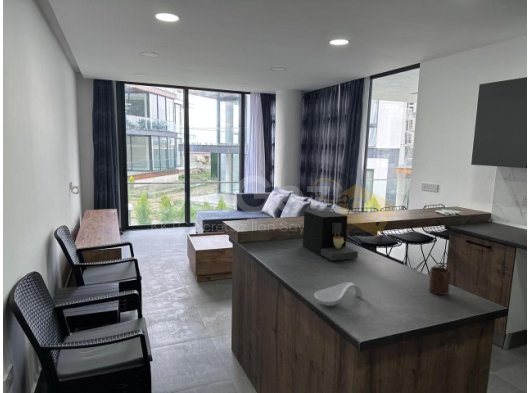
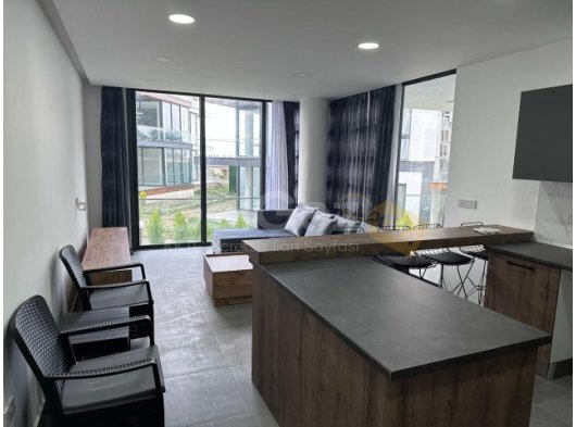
- spoon rest [313,281,364,307]
- coffee maker [302,209,359,261]
- cup [428,266,452,296]
